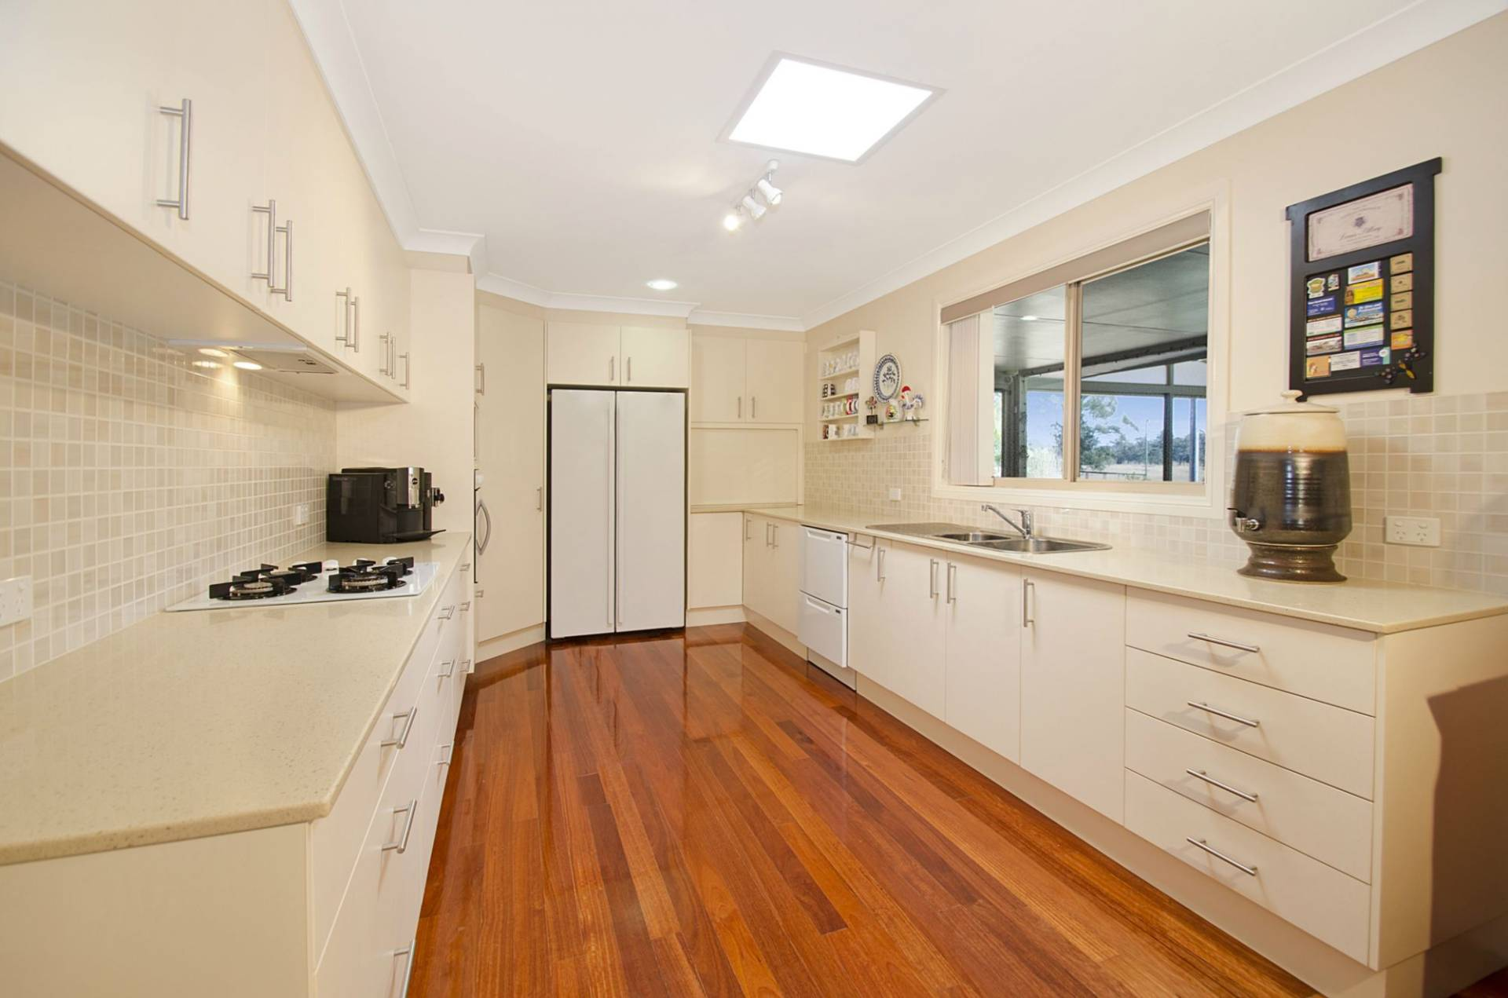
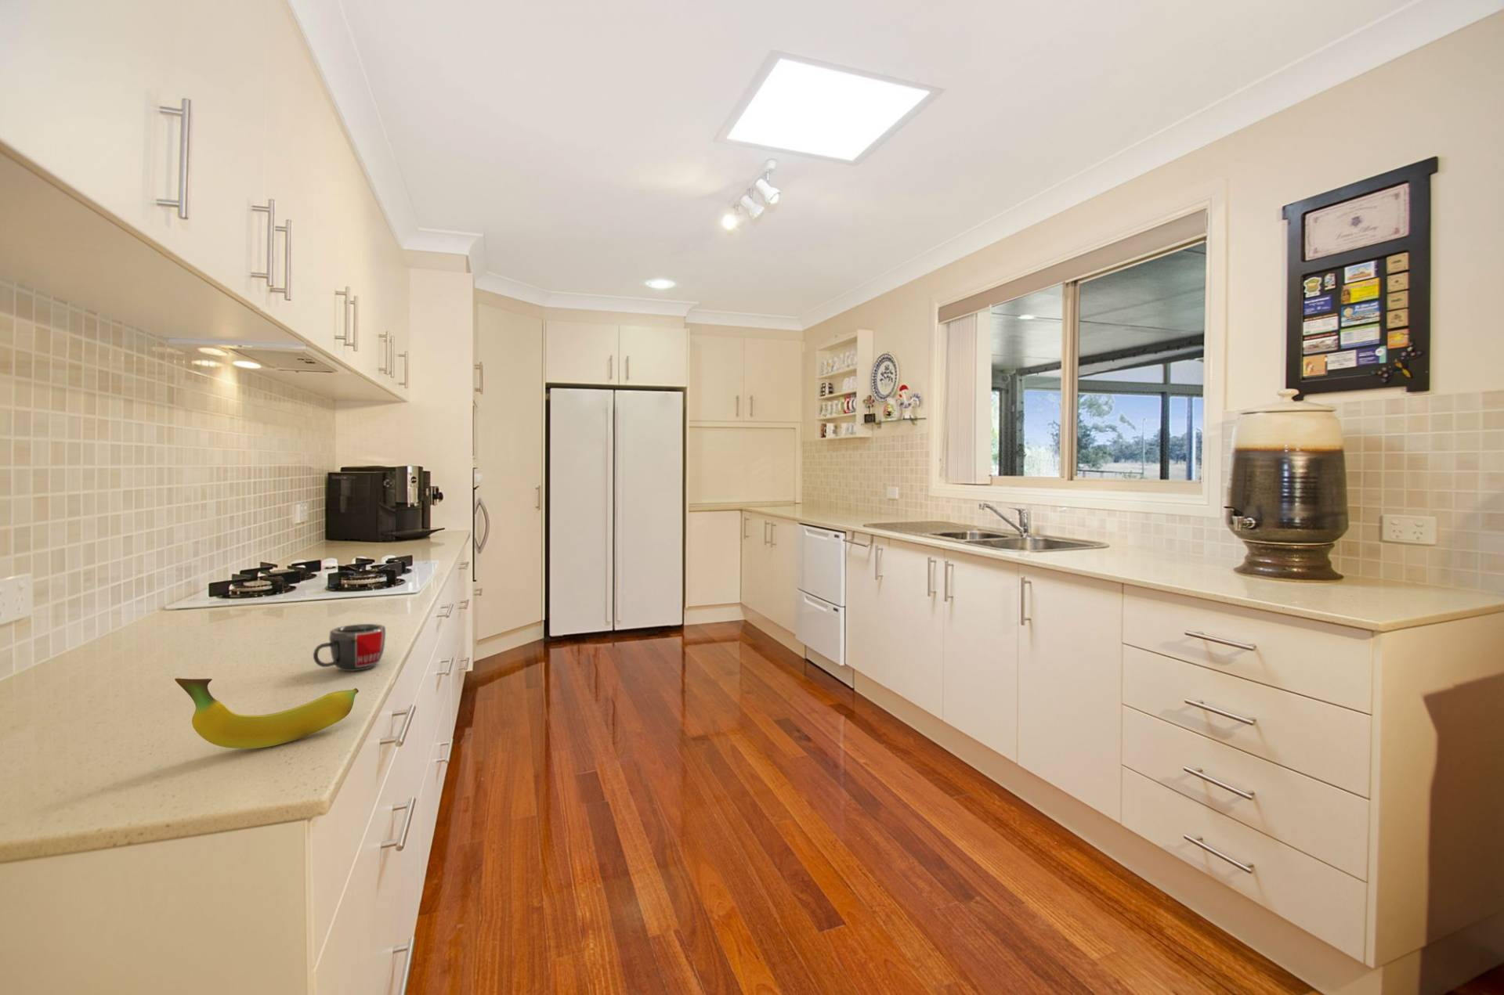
+ fruit [174,677,360,750]
+ mug [312,623,387,672]
